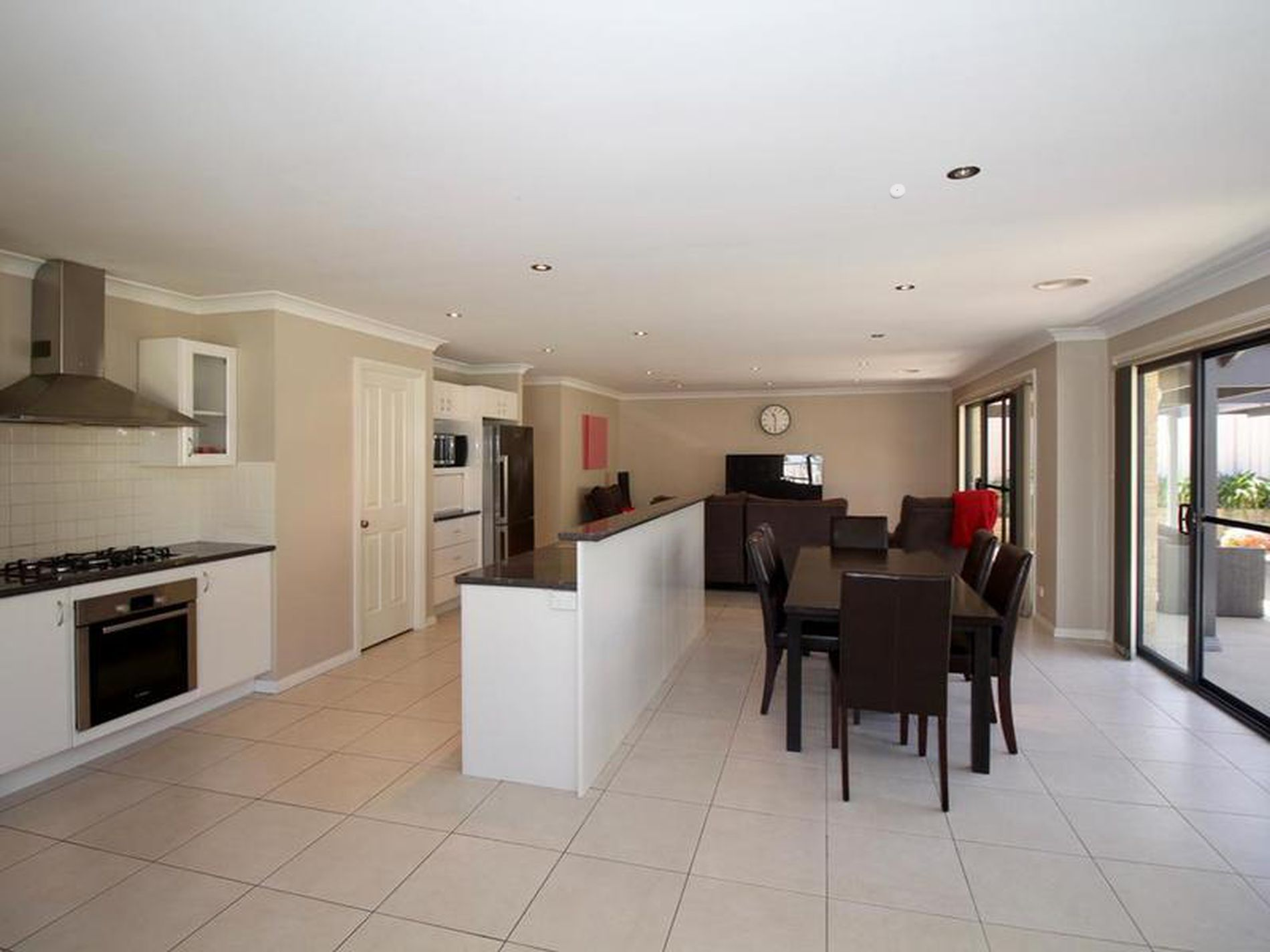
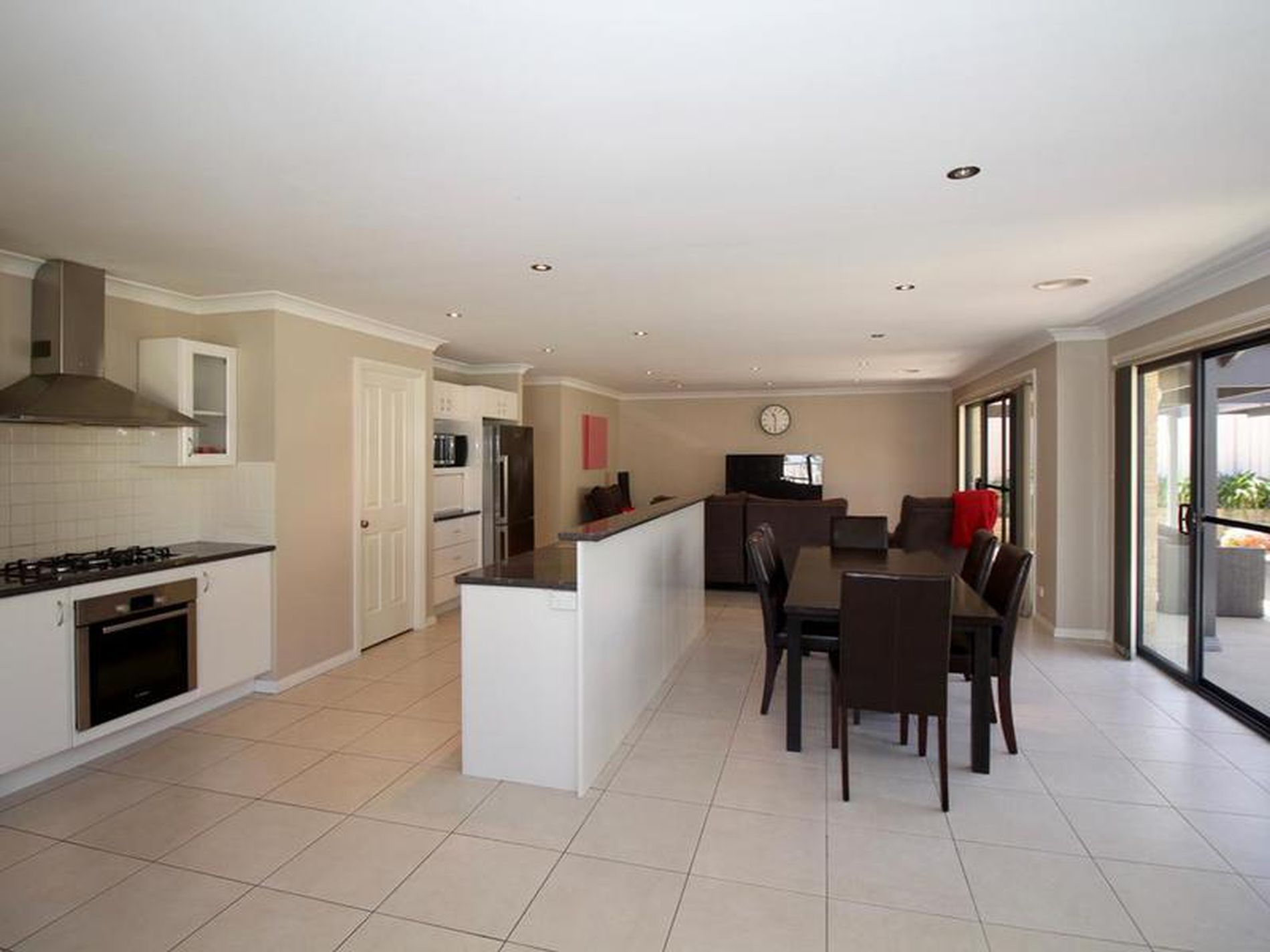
- smoke detector [889,183,906,200]
